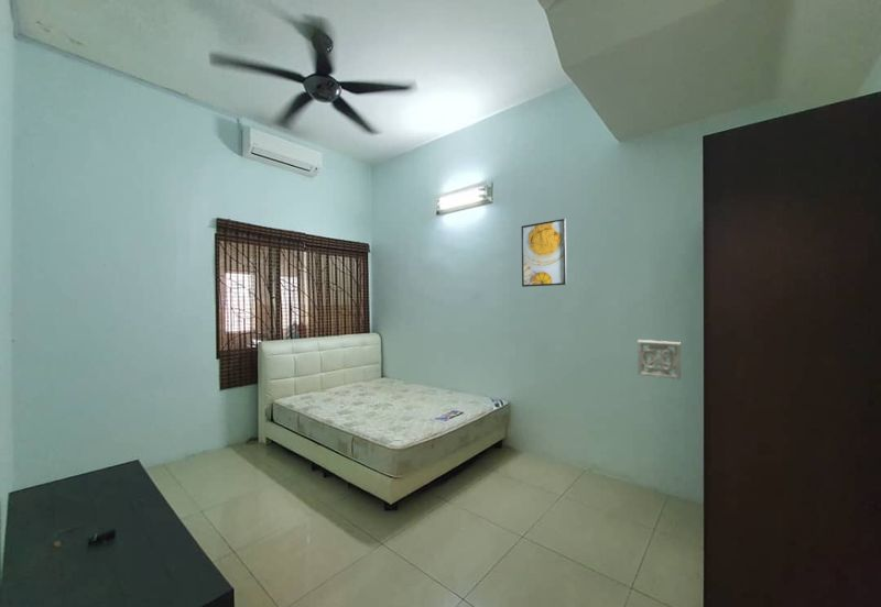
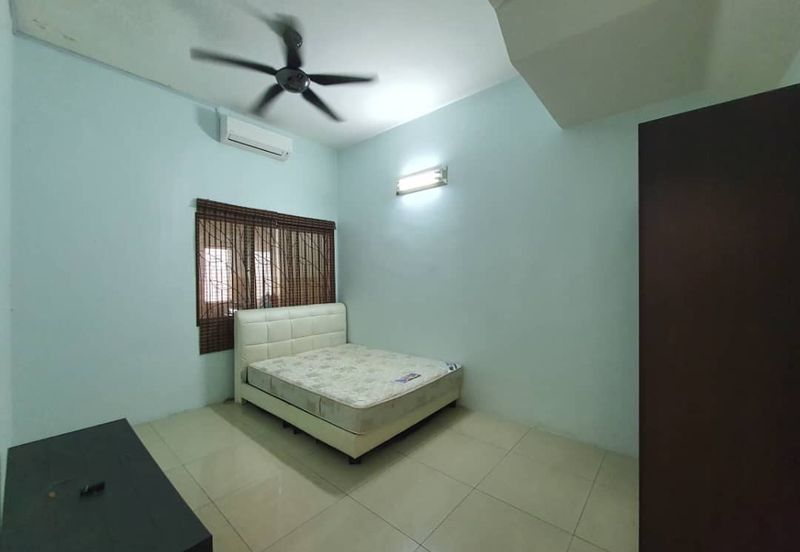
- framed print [521,218,567,288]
- wall ornament [637,339,682,380]
